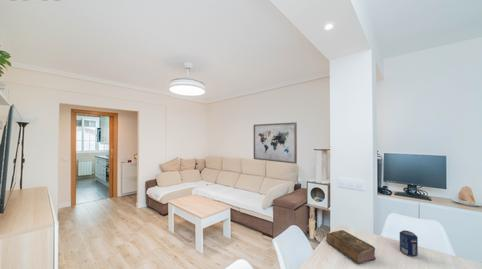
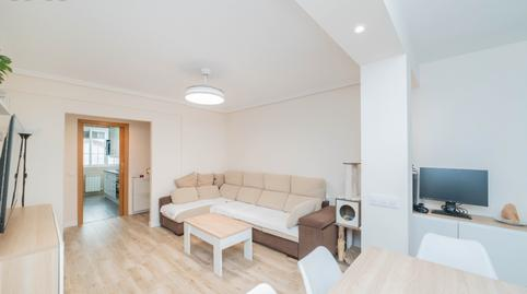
- wall art [253,121,298,165]
- book [325,229,377,265]
- beverage can [399,229,419,258]
